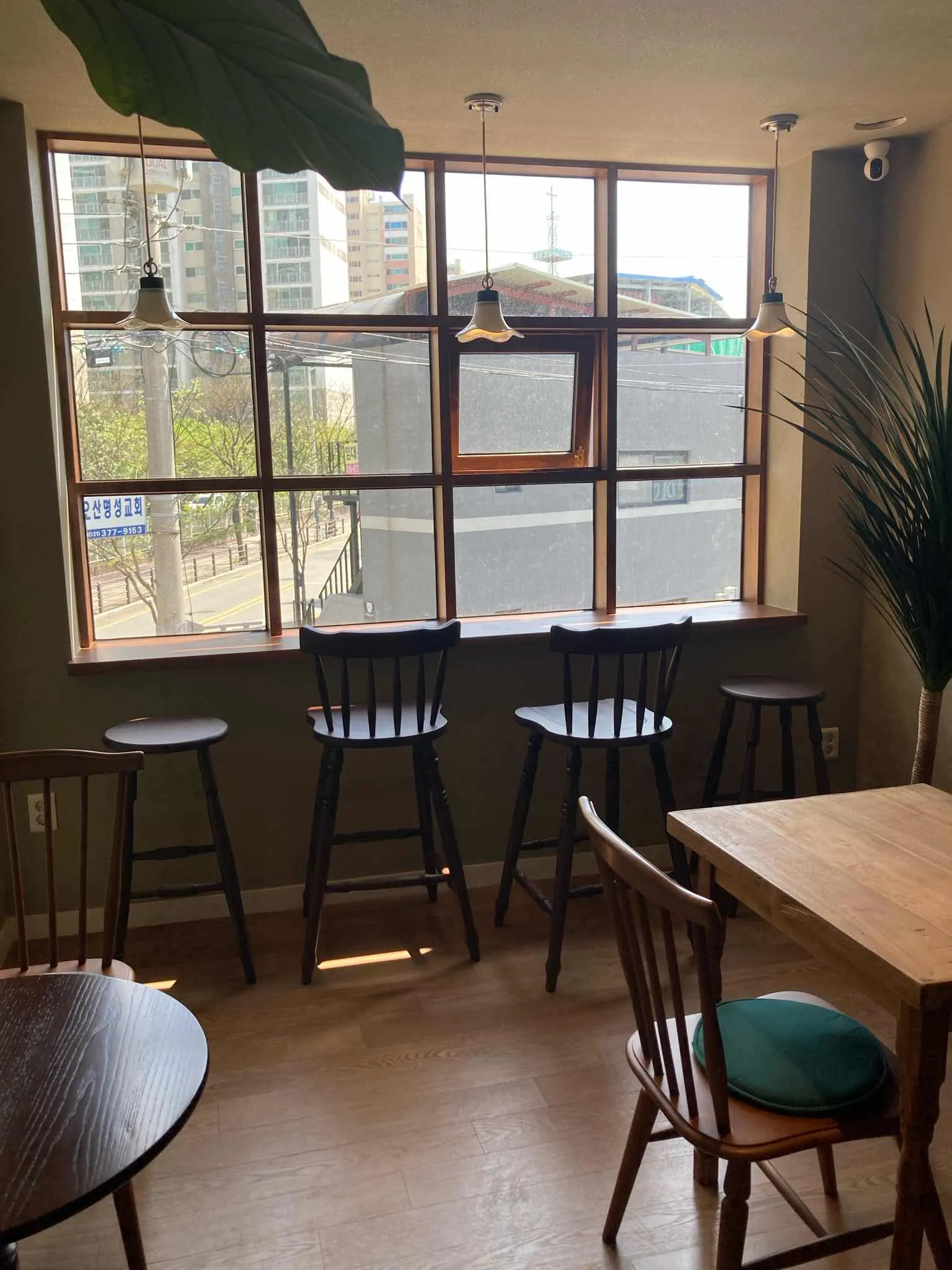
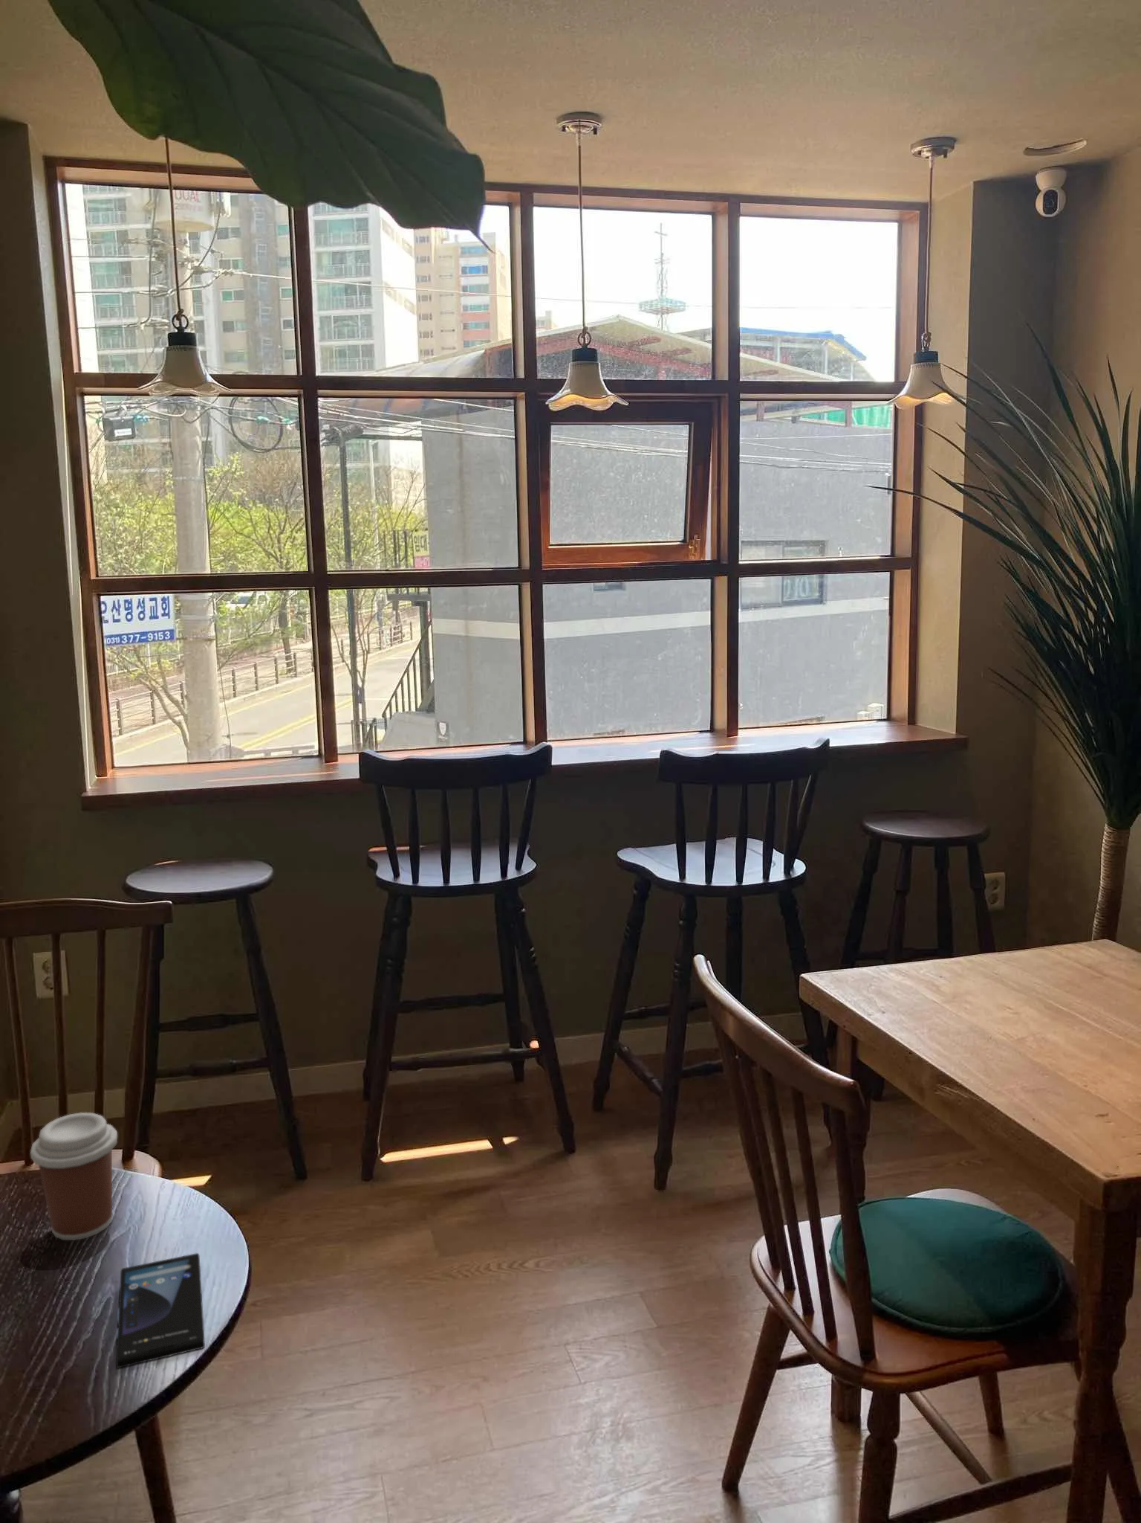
+ smartphone [115,1252,206,1370]
+ coffee cup [30,1112,119,1241]
